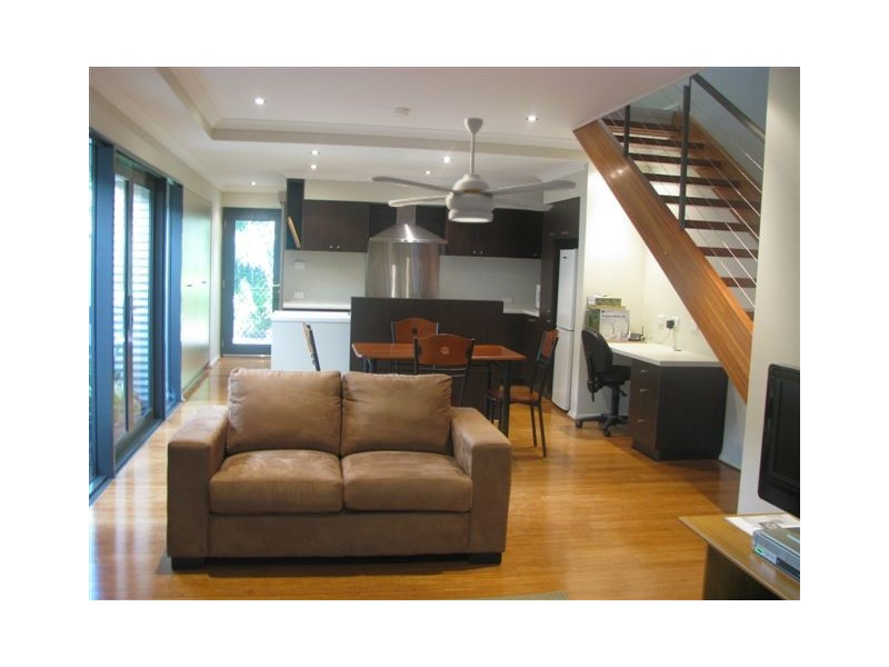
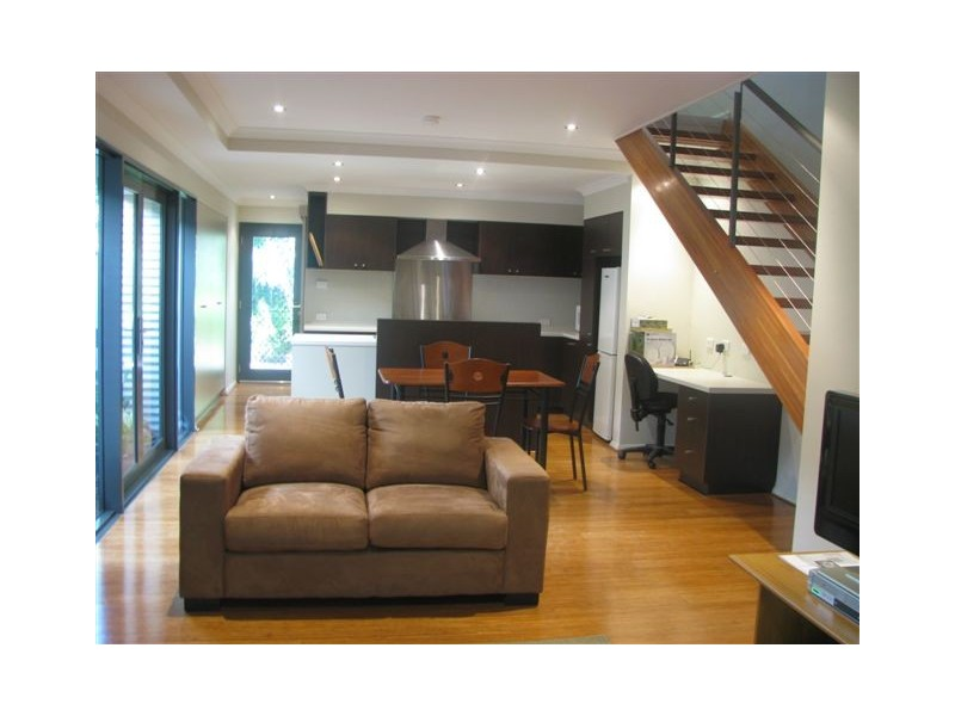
- ceiling fan [369,117,578,223]
